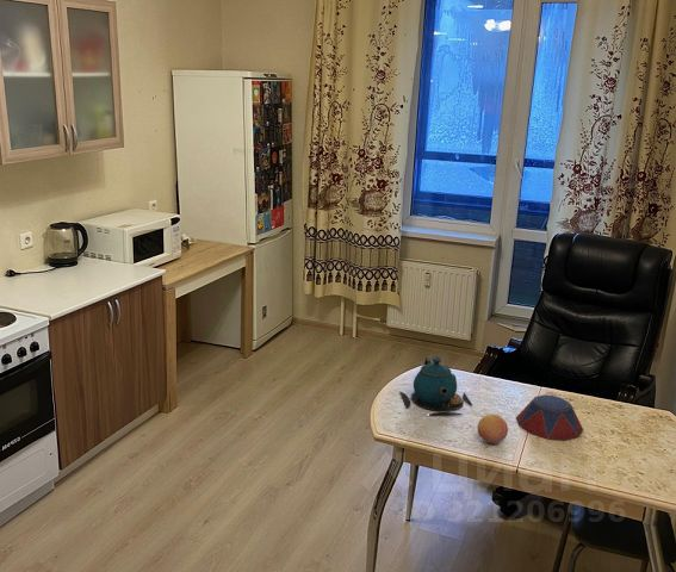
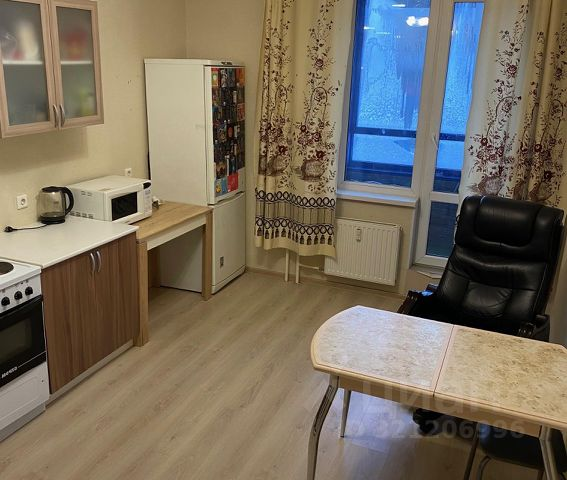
- bowl [515,393,584,441]
- teapot [398,355,473,416]
- fruit [477,414,509,444]
